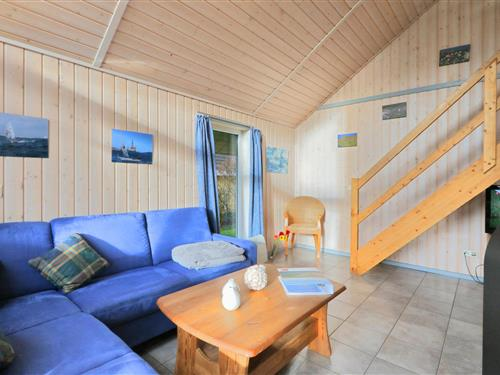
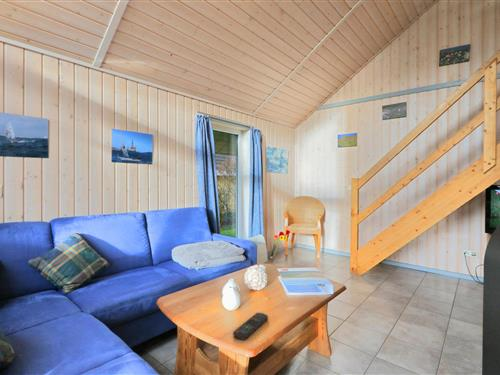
+ remote control [232,312,269,341]
